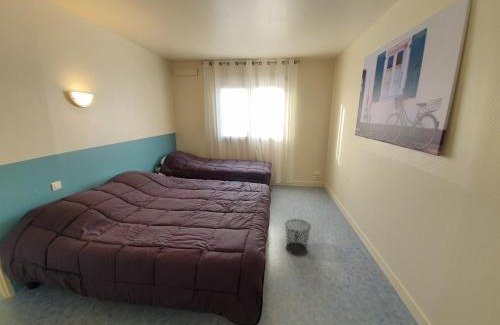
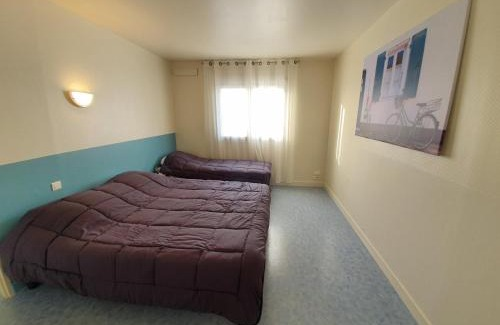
- waste bin [284,218,312,256]
